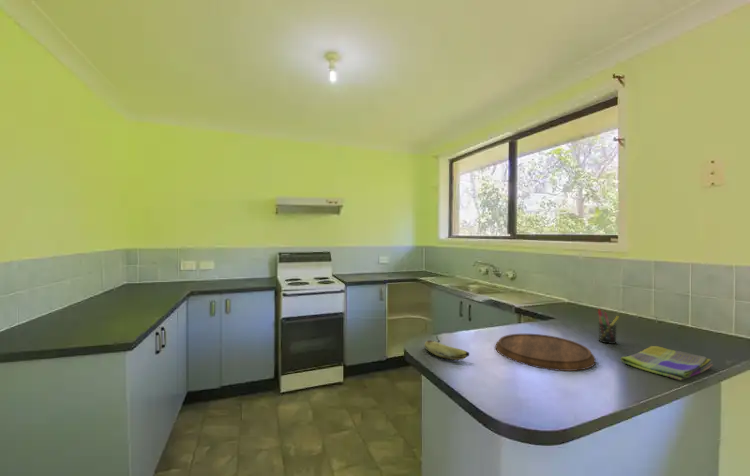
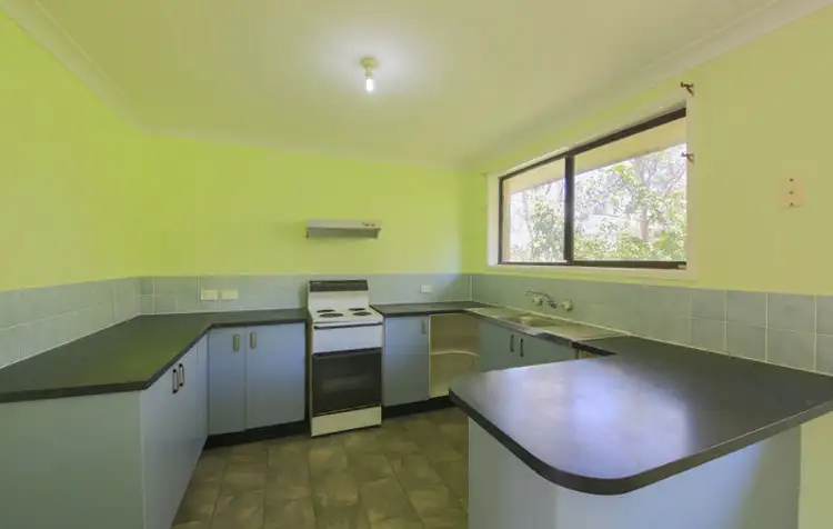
- fruit [424,335,470,361]
- pen holder [597,309,620,345]
- dish towel [620,345,714,381]
- cutting board [494,333,596,372]
